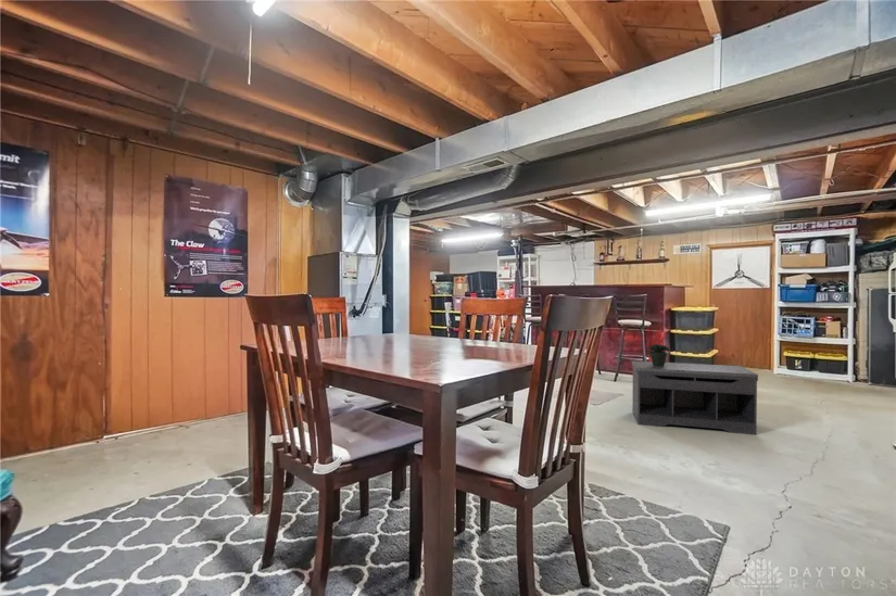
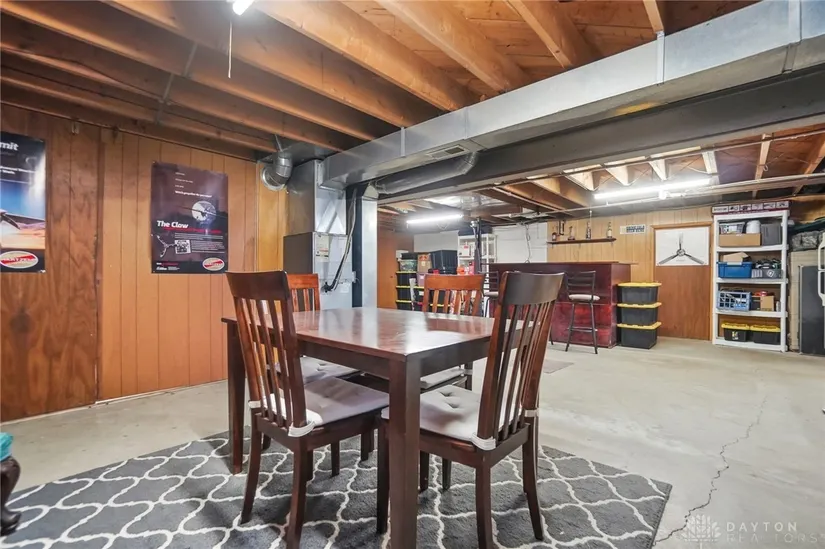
- bench [631,360,759,436]
- potted plant [646,326,671,366]
